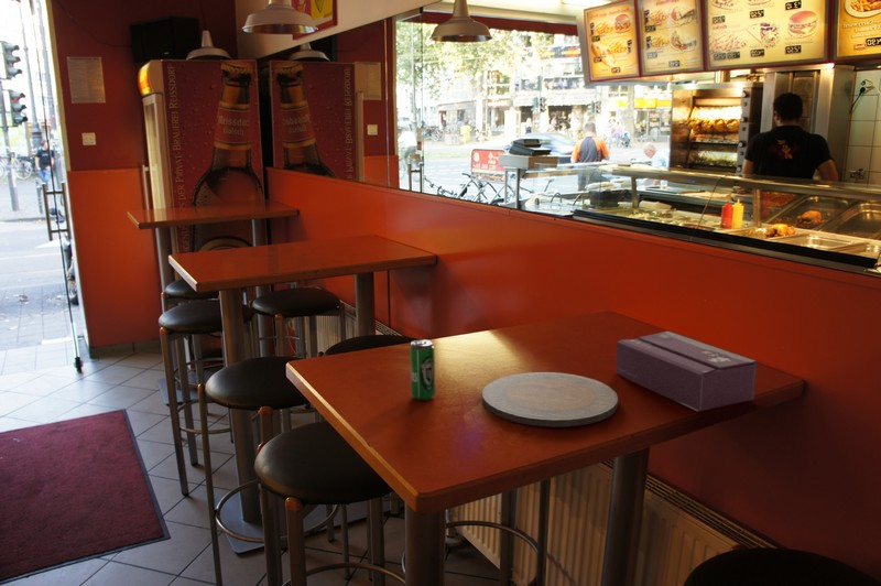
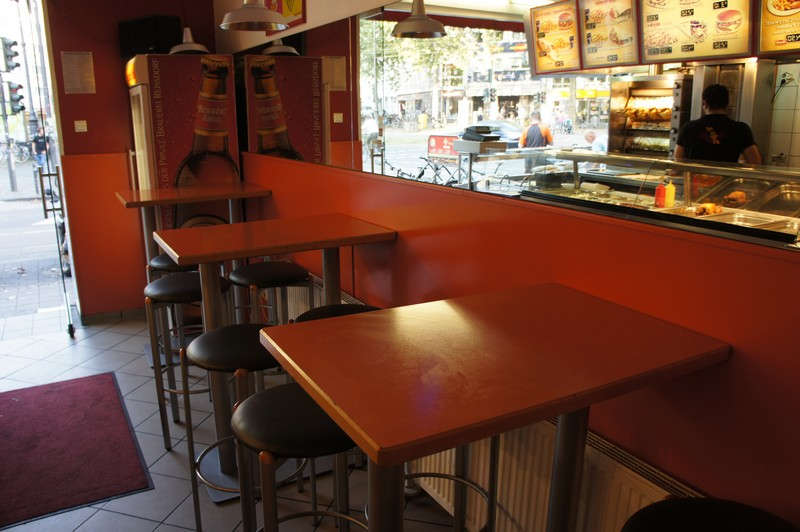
- beverage can [409,339,436,401]
- plate [481,371,619,427]
- tissue box [616,330,759,412]
